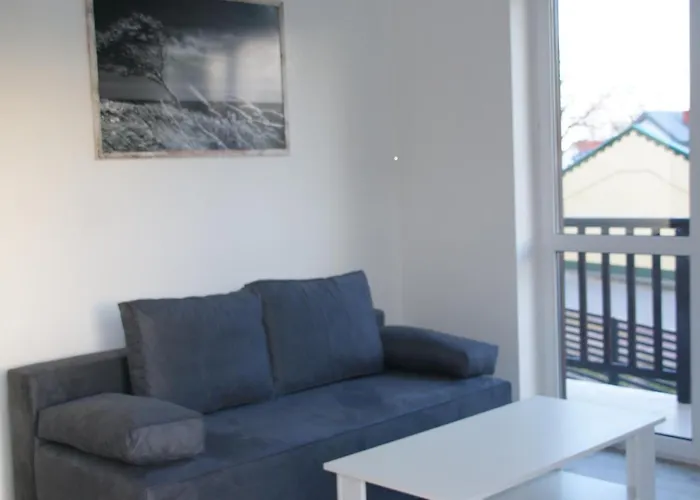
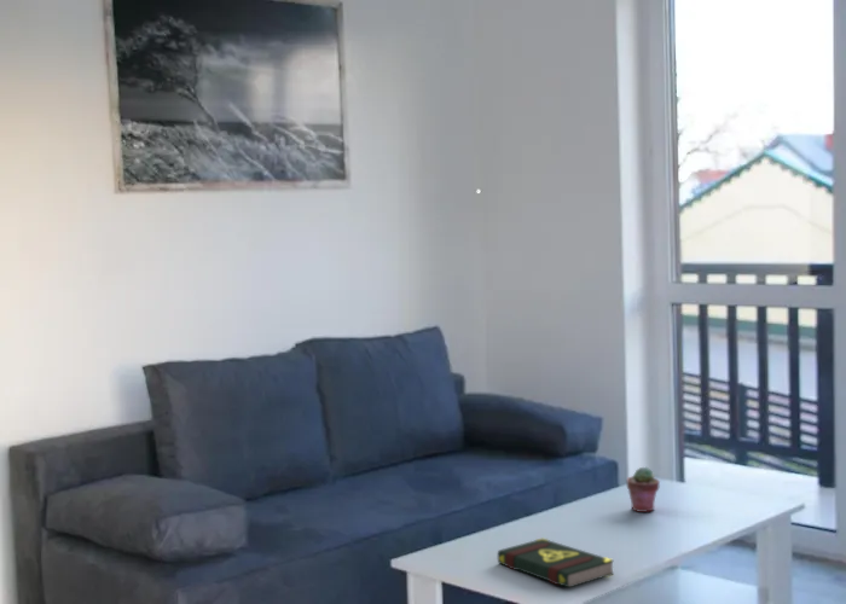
+ potted succulent [626,466,661,513]
+ book [497,536,615,590]
